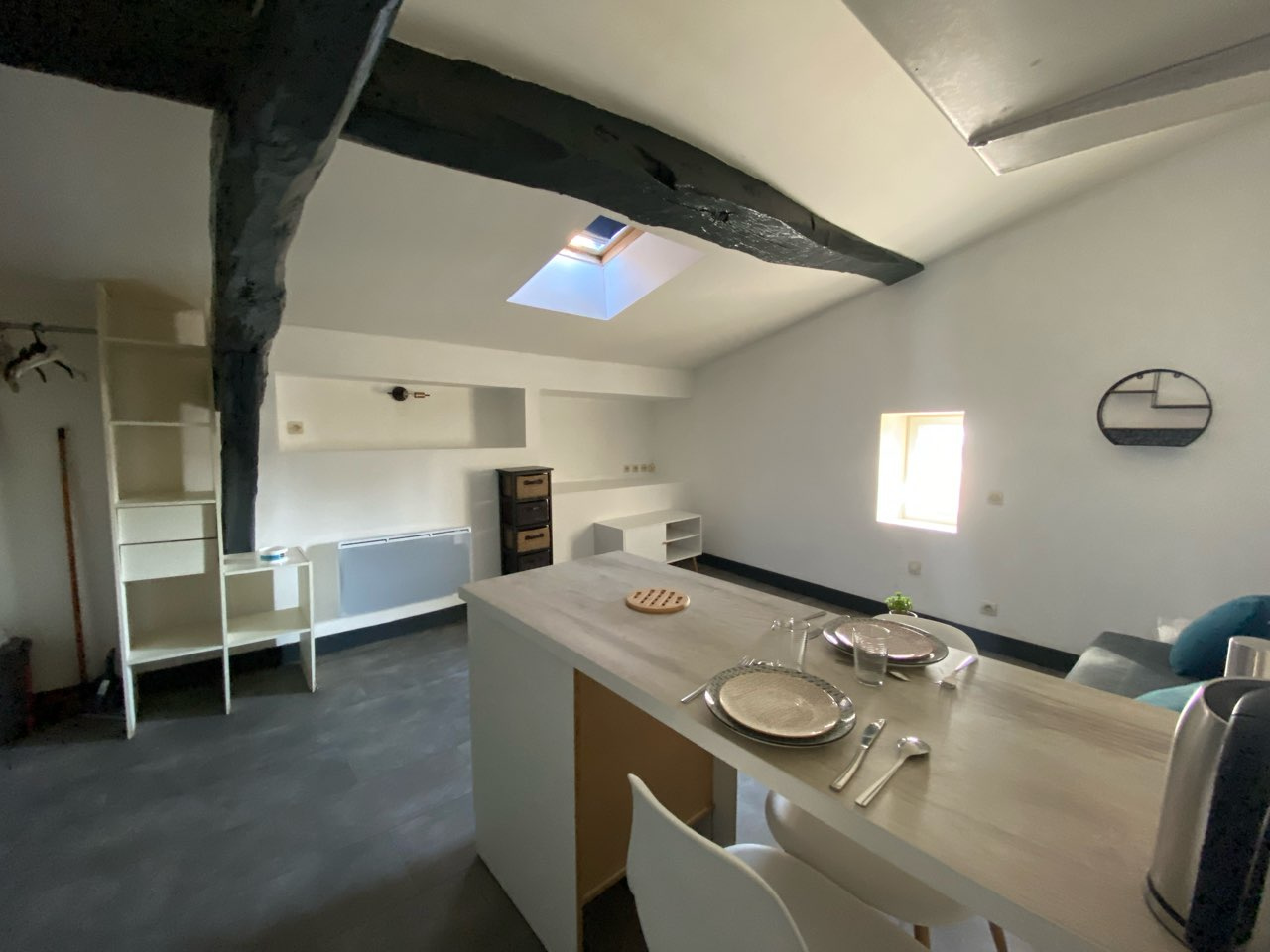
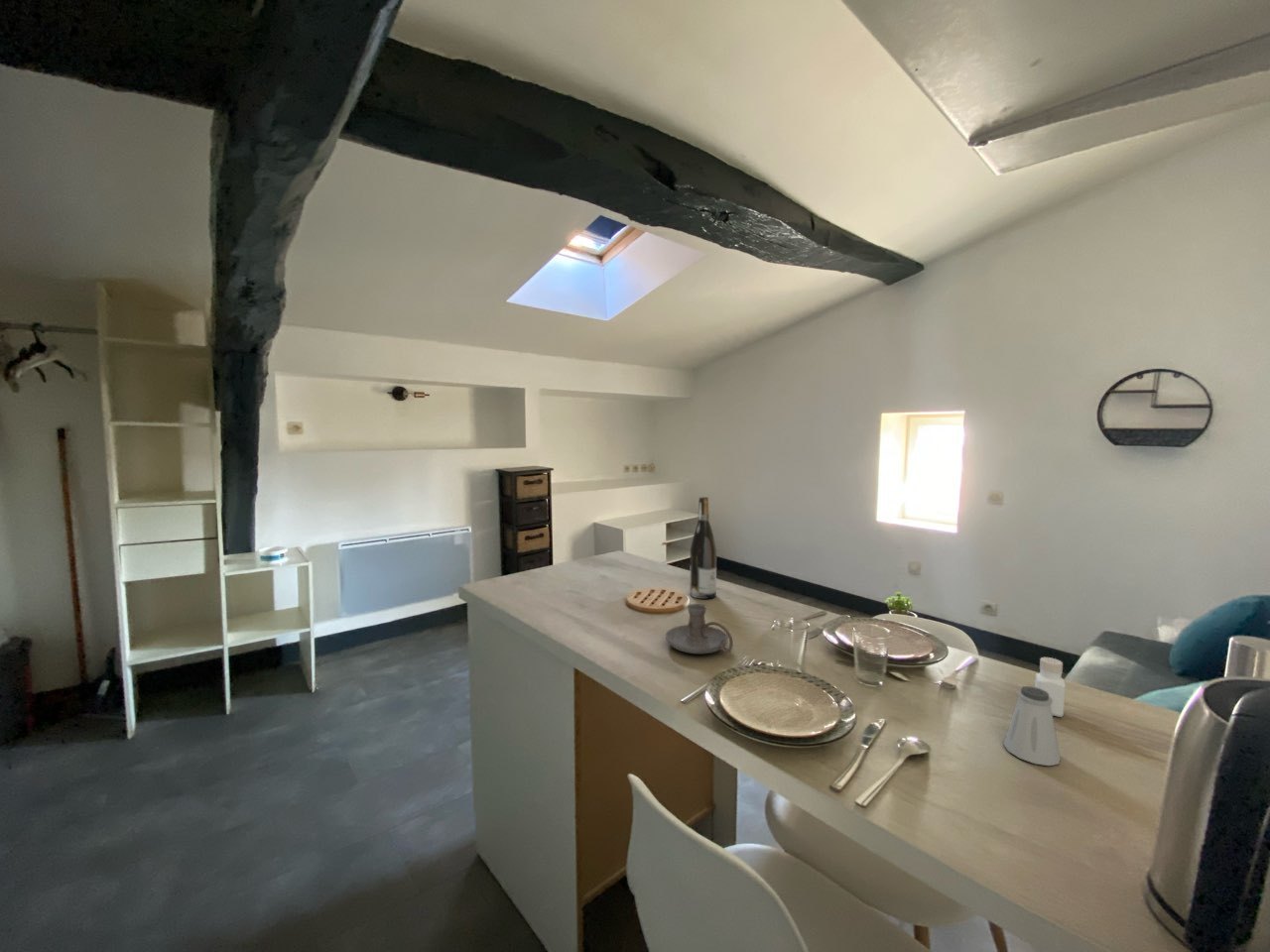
+ wine bottle [689,496,717,600]
+ saltshaker [1002,685,1062,767]
+ pepper shaker [1034,656,1067,718]
+ candle holder [665,603,734,654]
